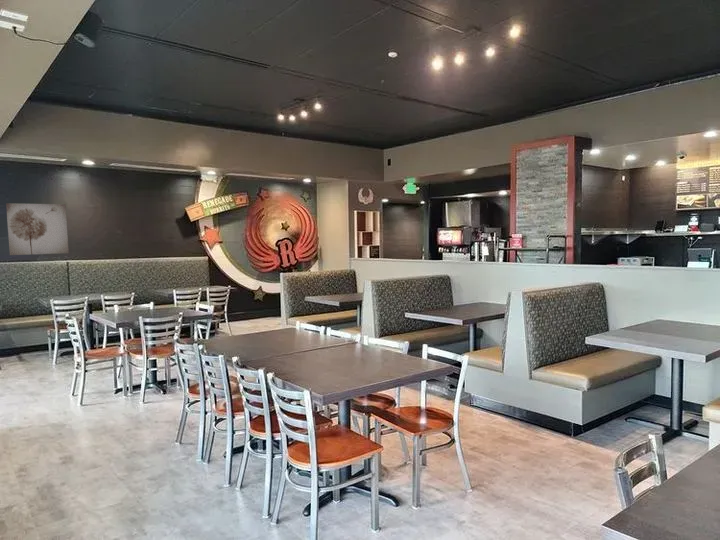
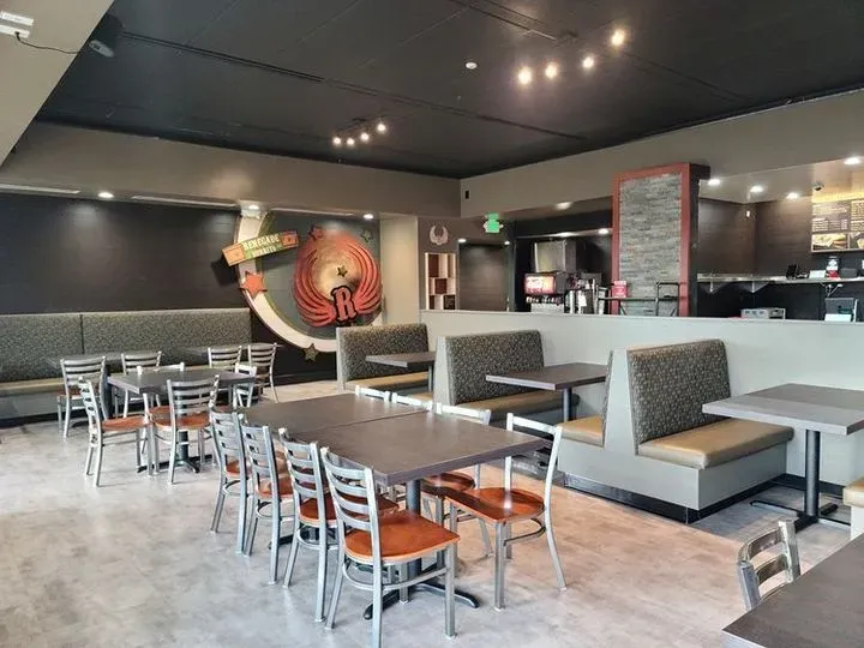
- wall art [5,202,70,256]
